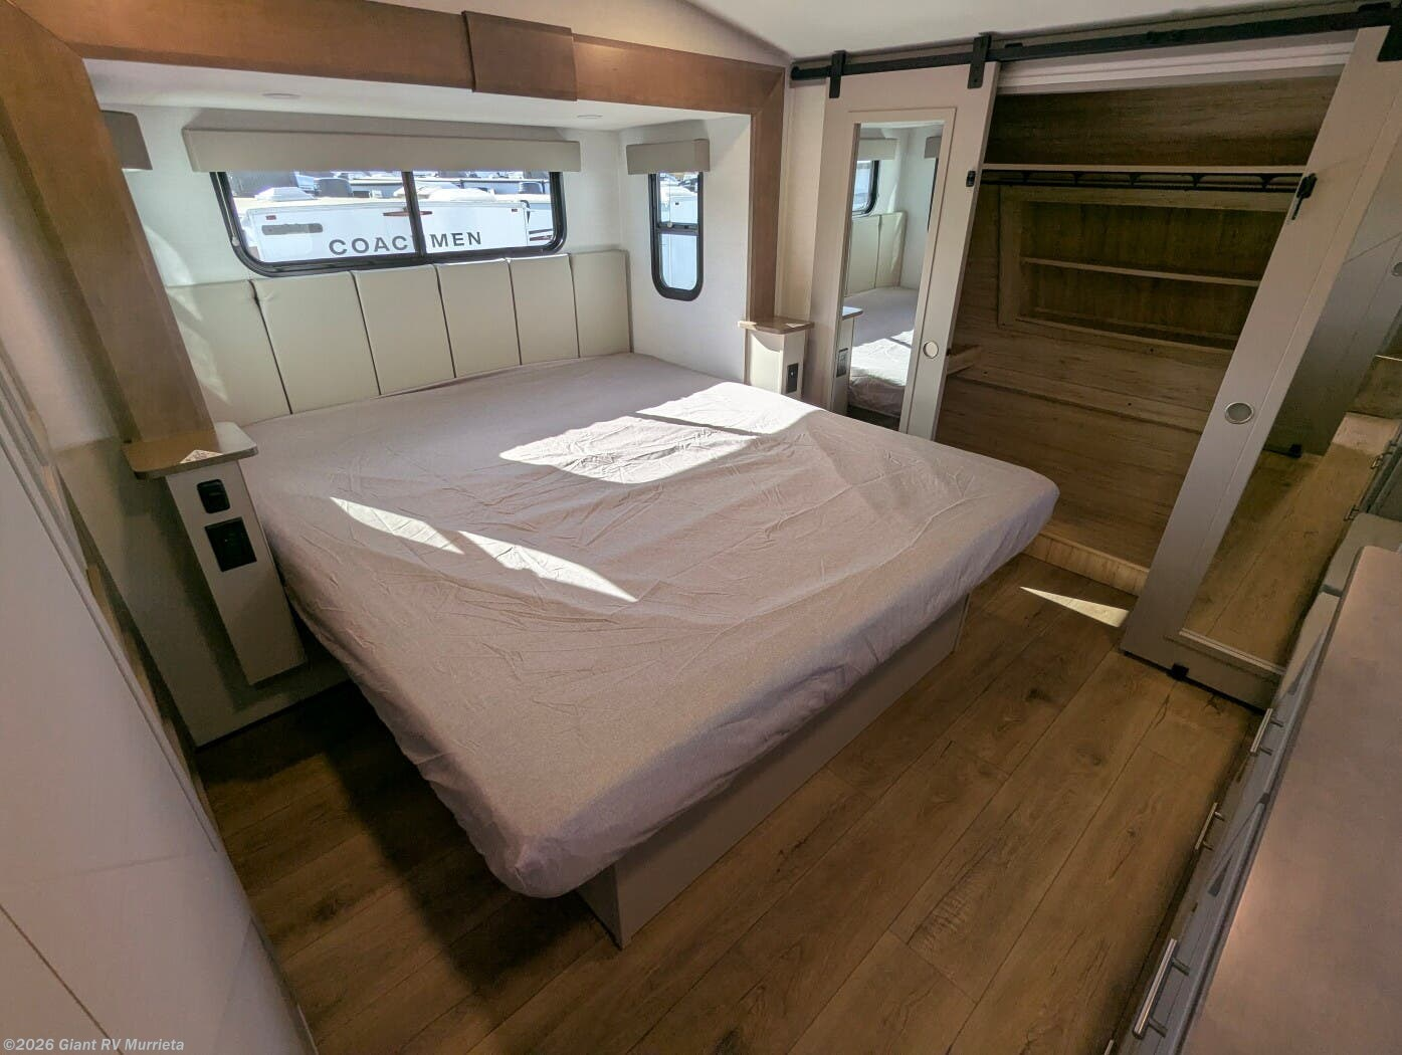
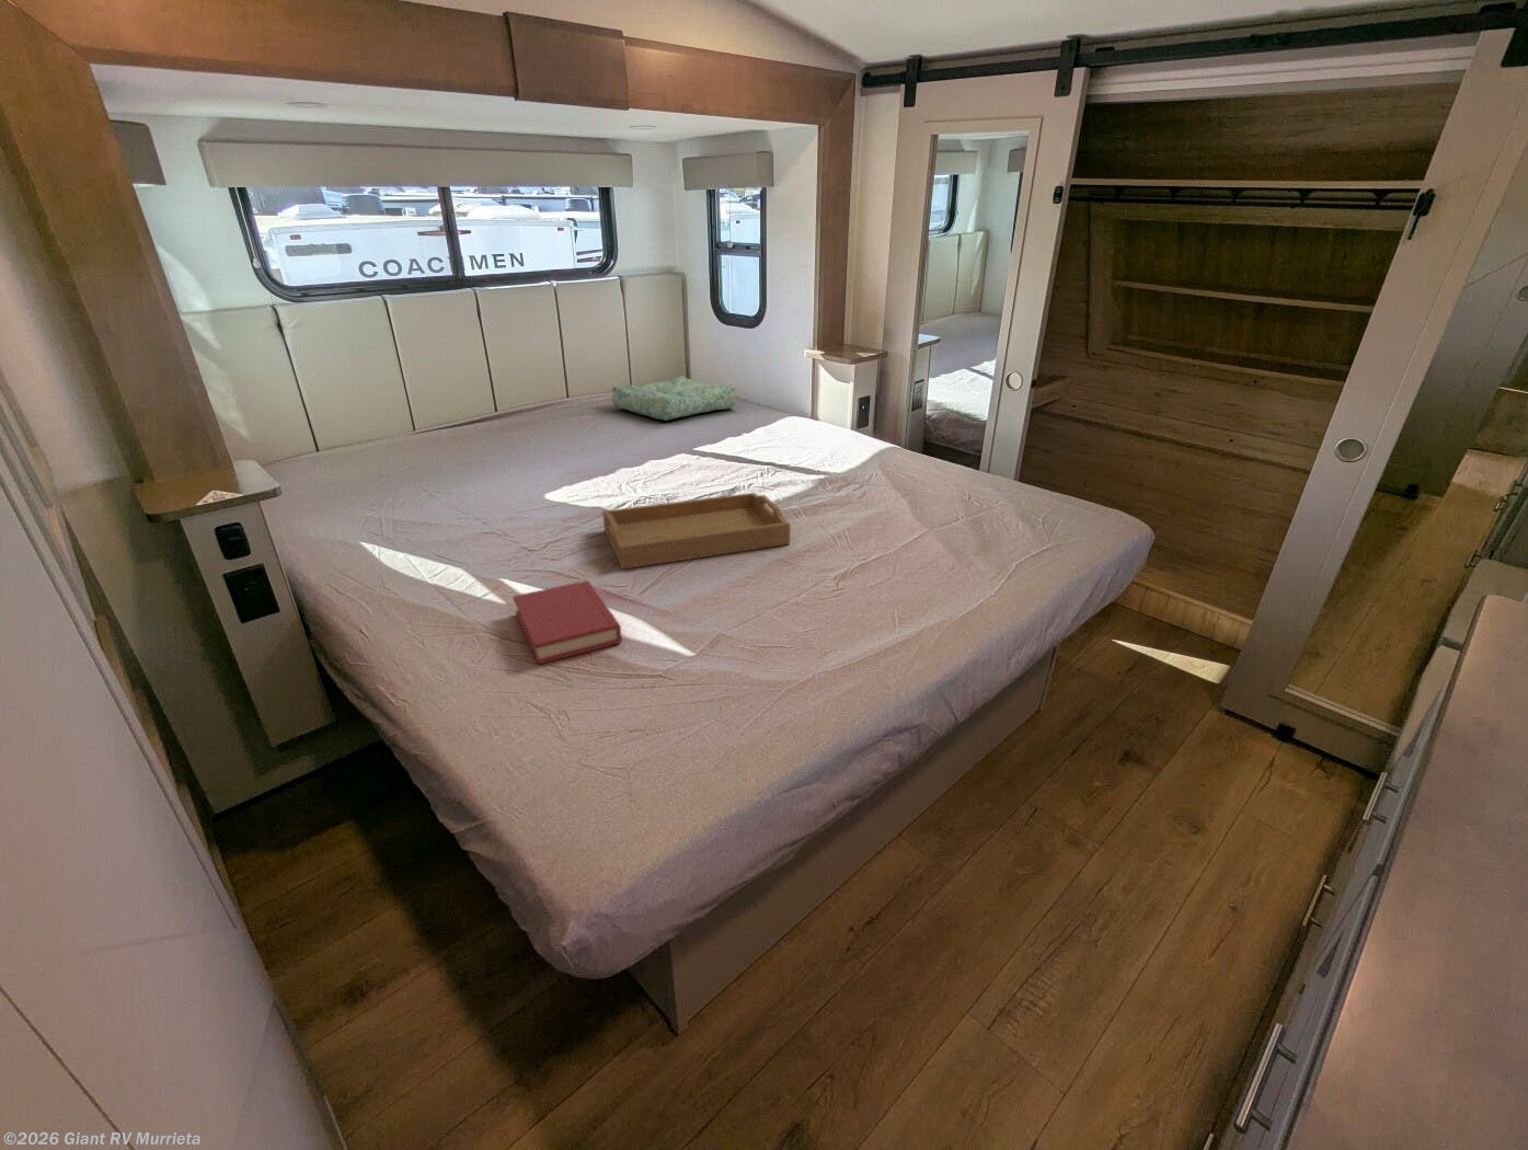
+ hardback book [511,580,623,664]
+ serving tray [602,492,792,570]
+ seat cushion [611,374,737,422]
